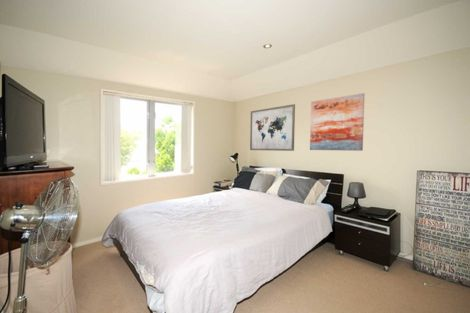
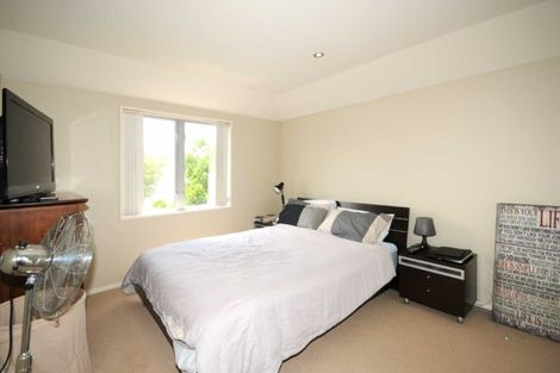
- wall art [309,92,366,152]
- wall art [249,103,296,152]
